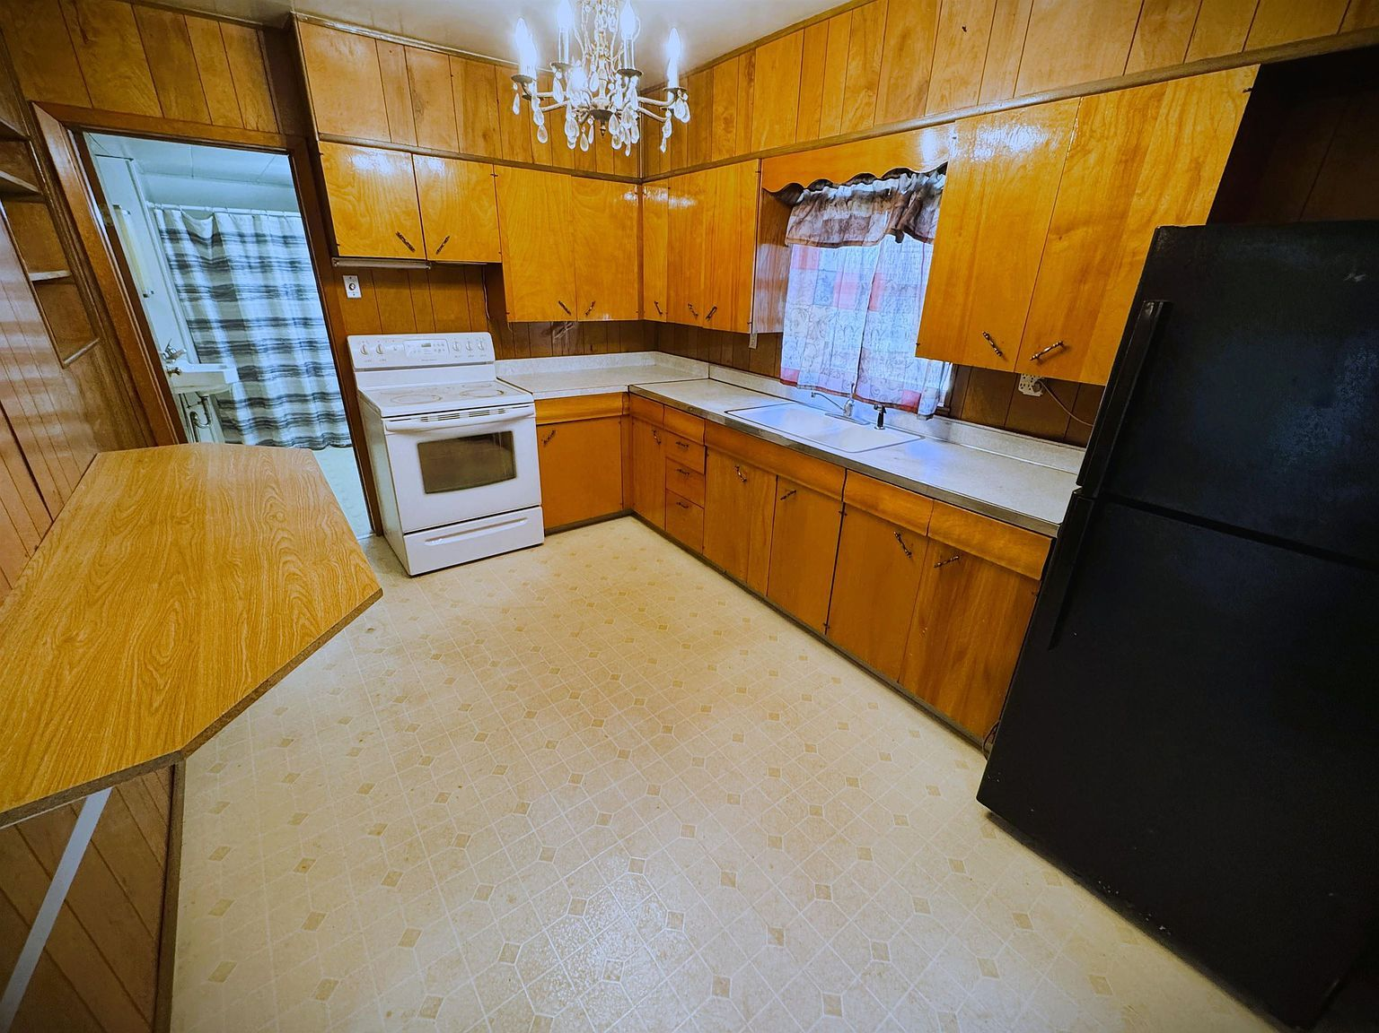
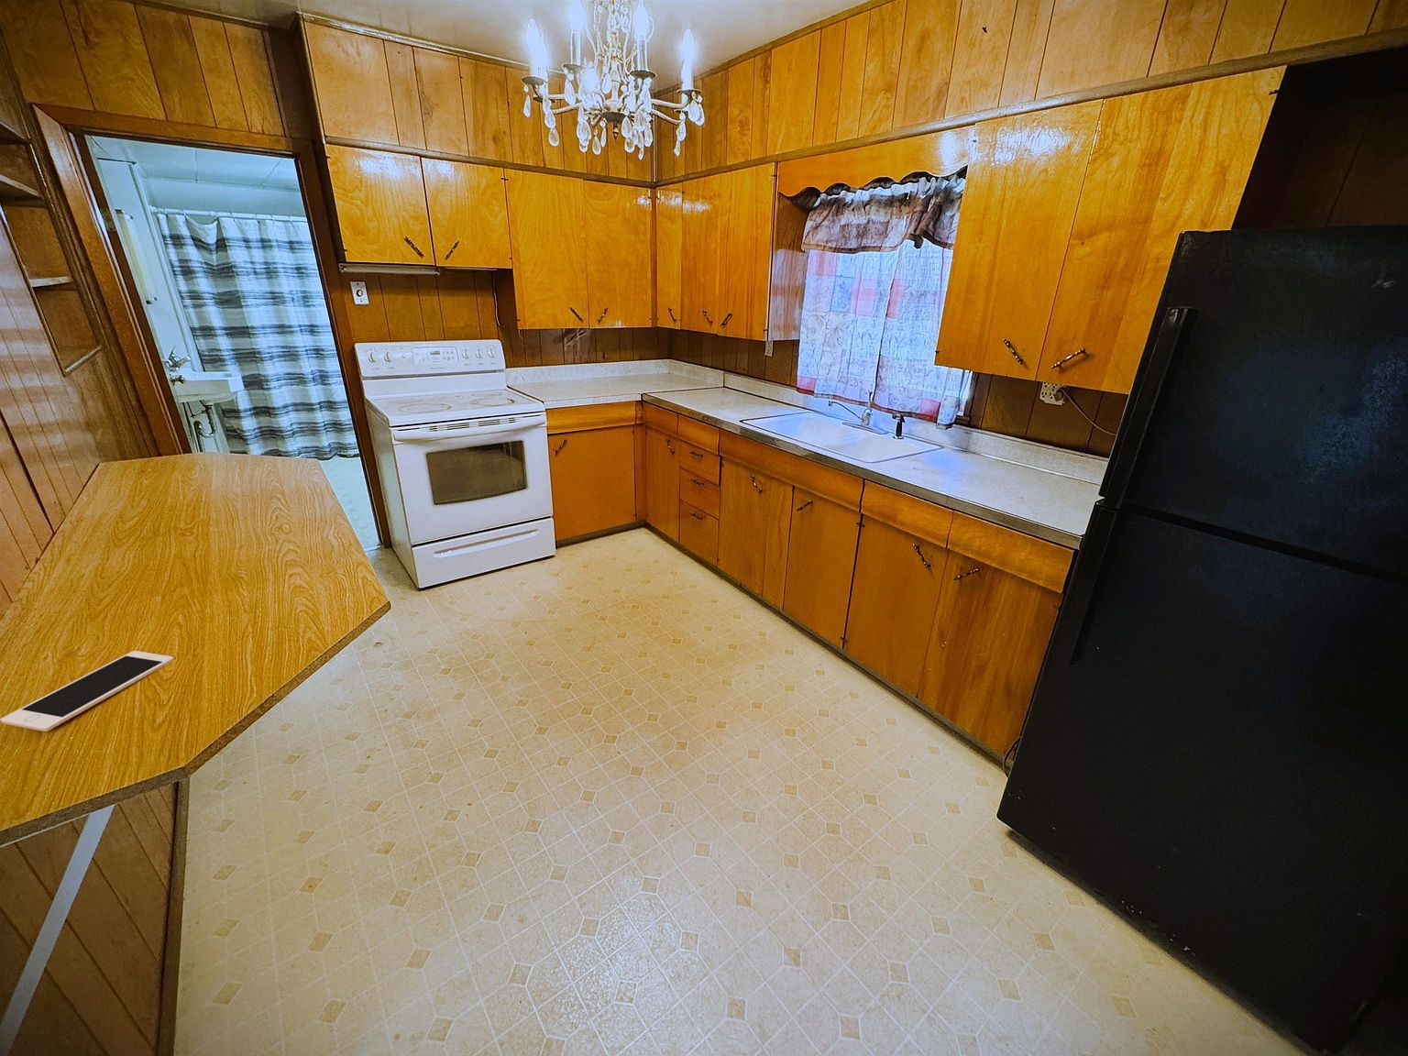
+ cell phone [0,650,175,732]
